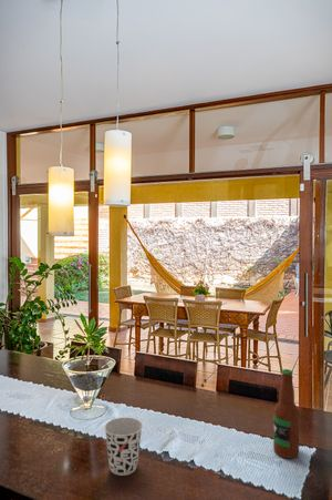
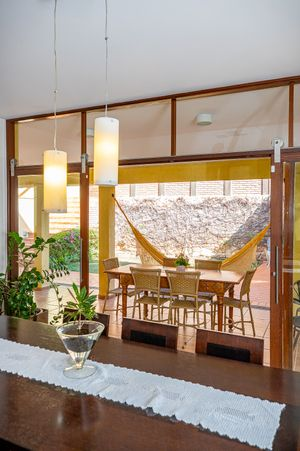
- cup [103,417,144,477]
- bottle [272,368,301,460]
